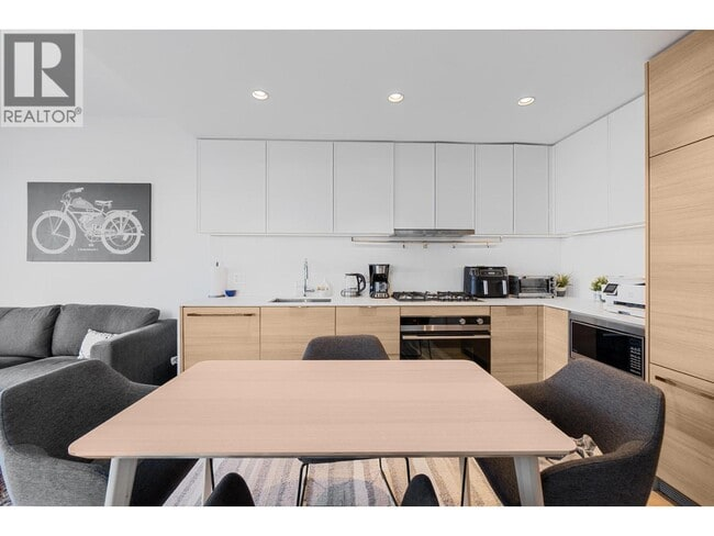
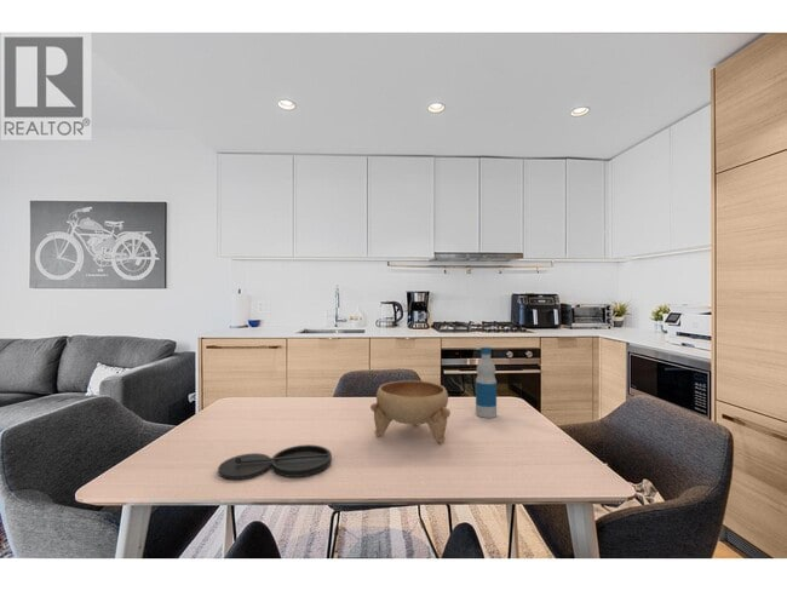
+ bottle [475,346,498,419]
+ plate [217,443,333,481]
+ bowl [369,379,452,444]
